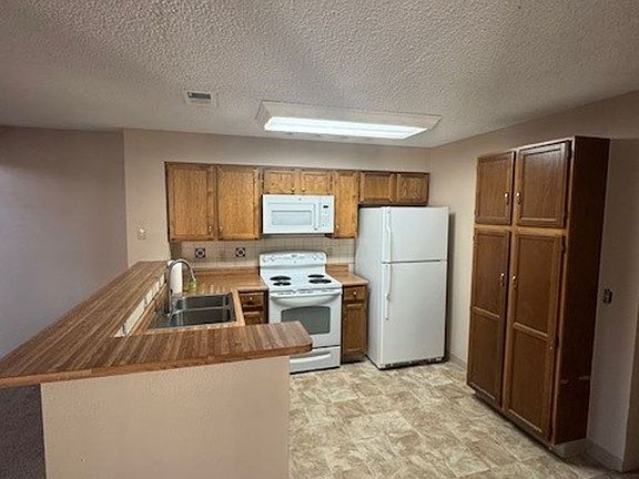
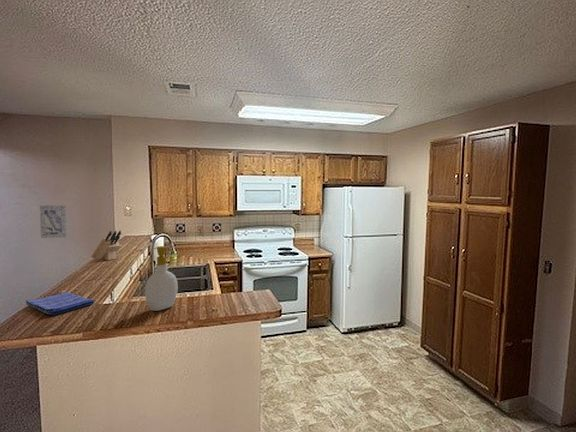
+ dish towel [25,291,95,316]
+ wall art [39,204,68,239]
+ knife block [91,230,122,261]
+ soap bottle [144,245,179,312]
